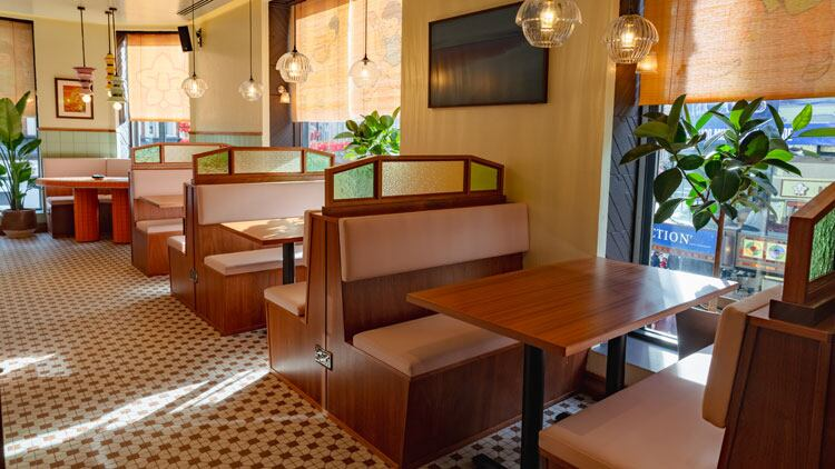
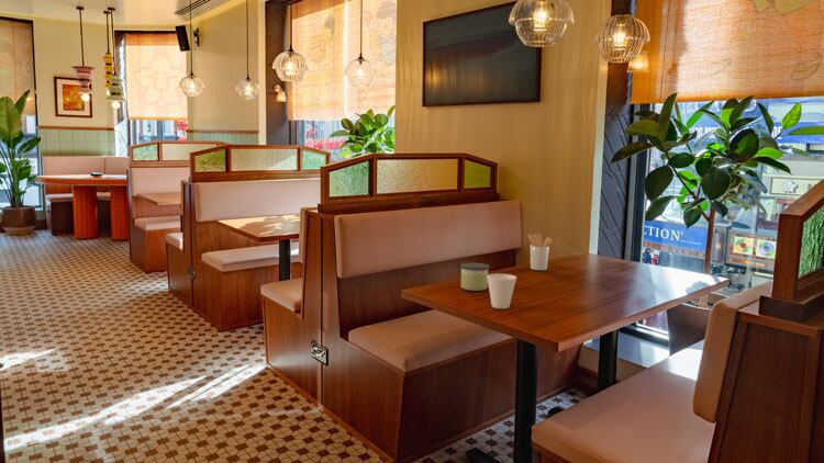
+ utensil holder [526,233,553,271]
+ cup [487,272,517,309]
+ candle [459,262,491,292]
